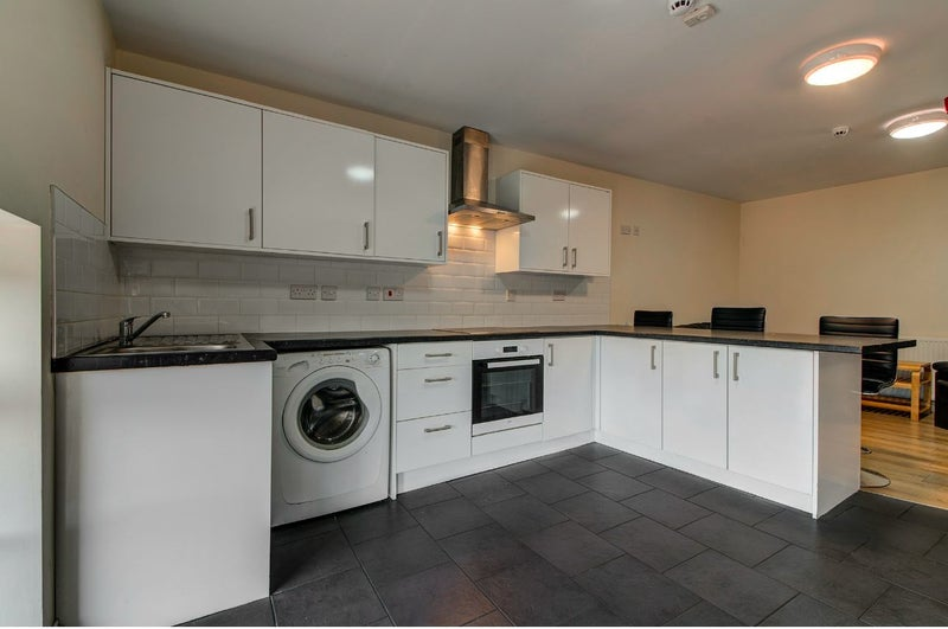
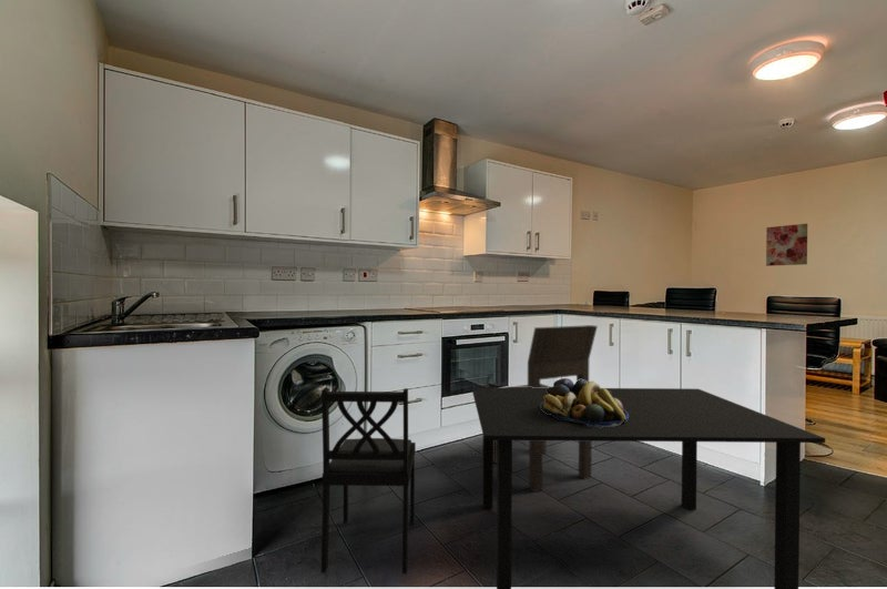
+ fruit bowl [541,377,629,427]
+ wall art [765,223,808,267]
+ dining chair [493,324,599,494]
+ dining set [320,386,826,589]
